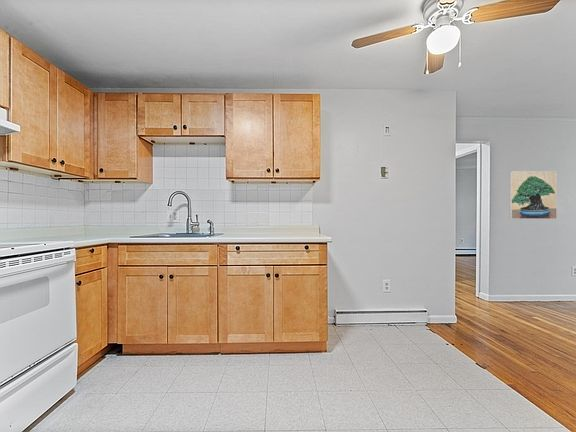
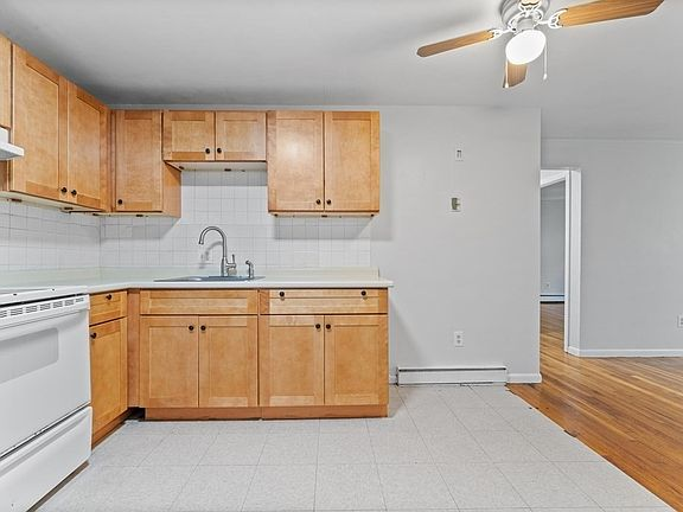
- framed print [509,170,558,220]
